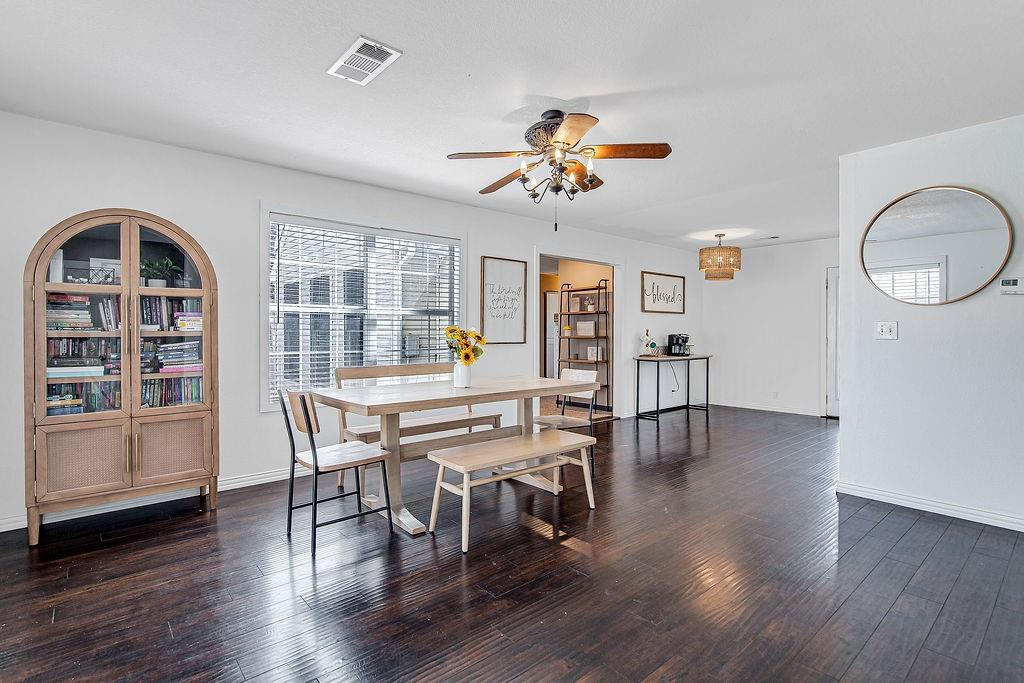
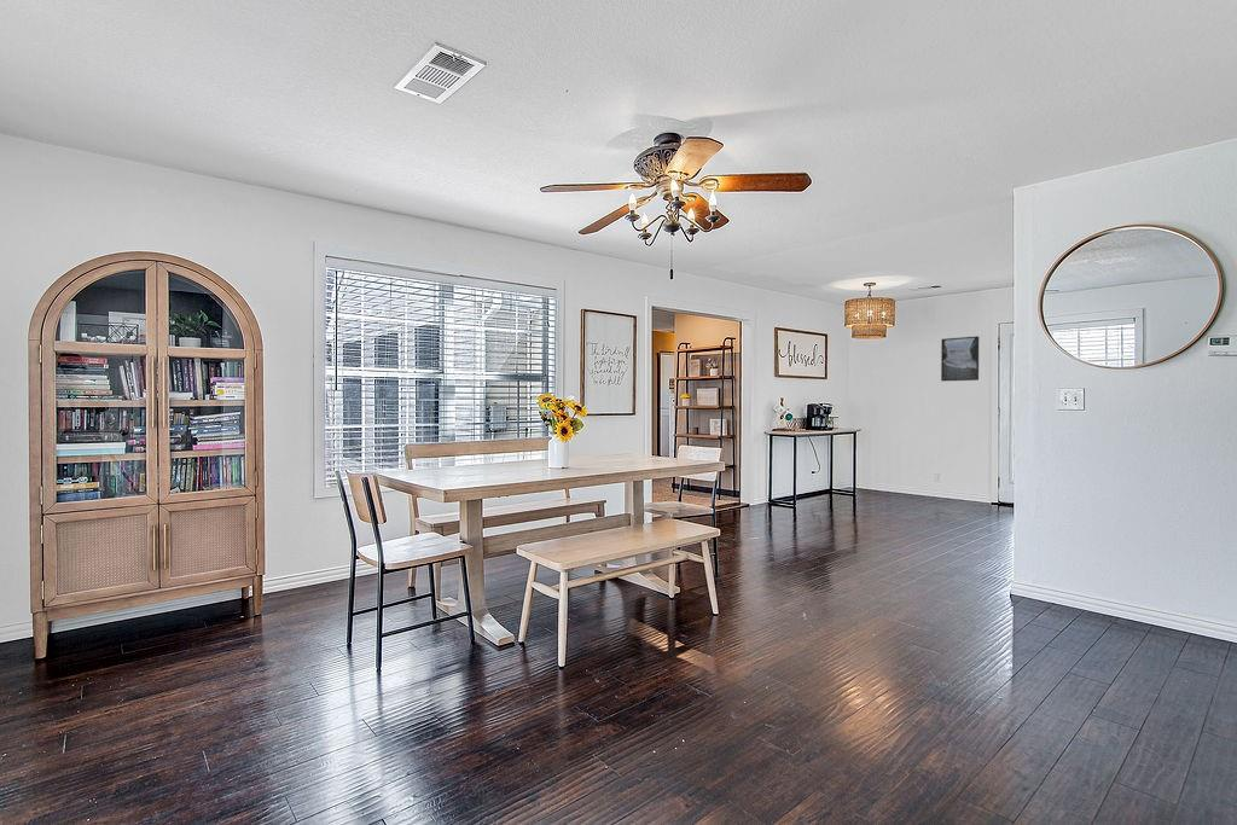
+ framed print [940,335,980,382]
